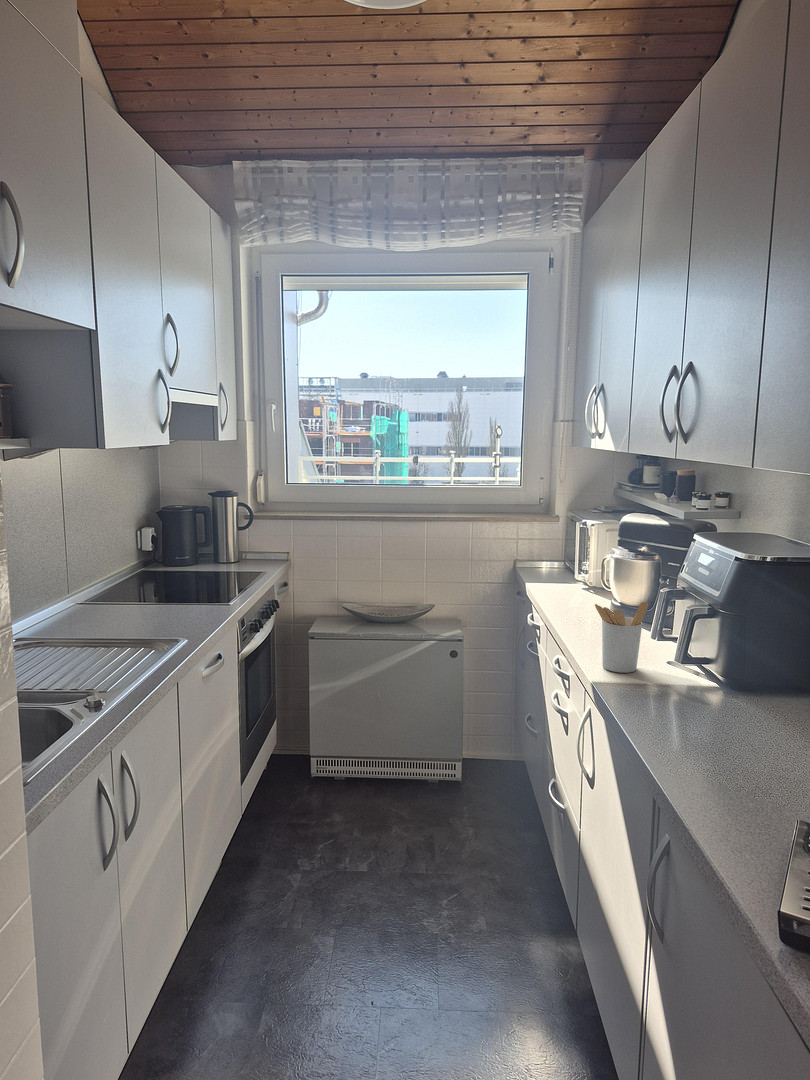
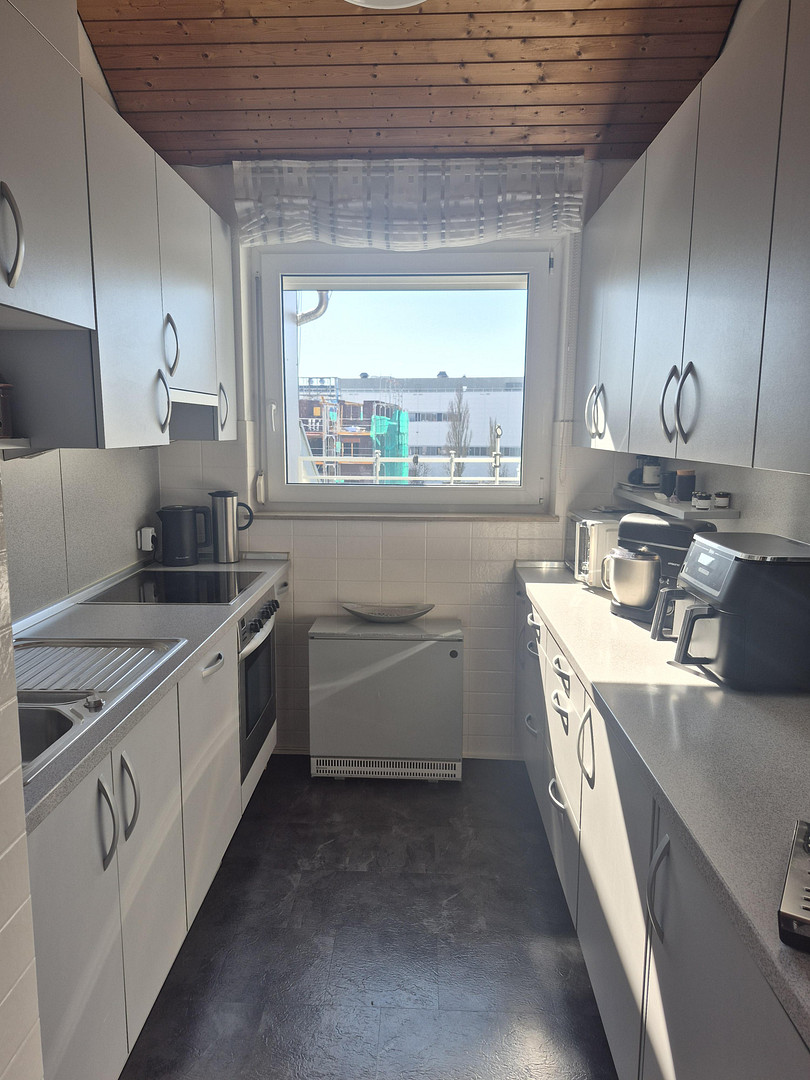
- utensil holder [594,601,649,674]
